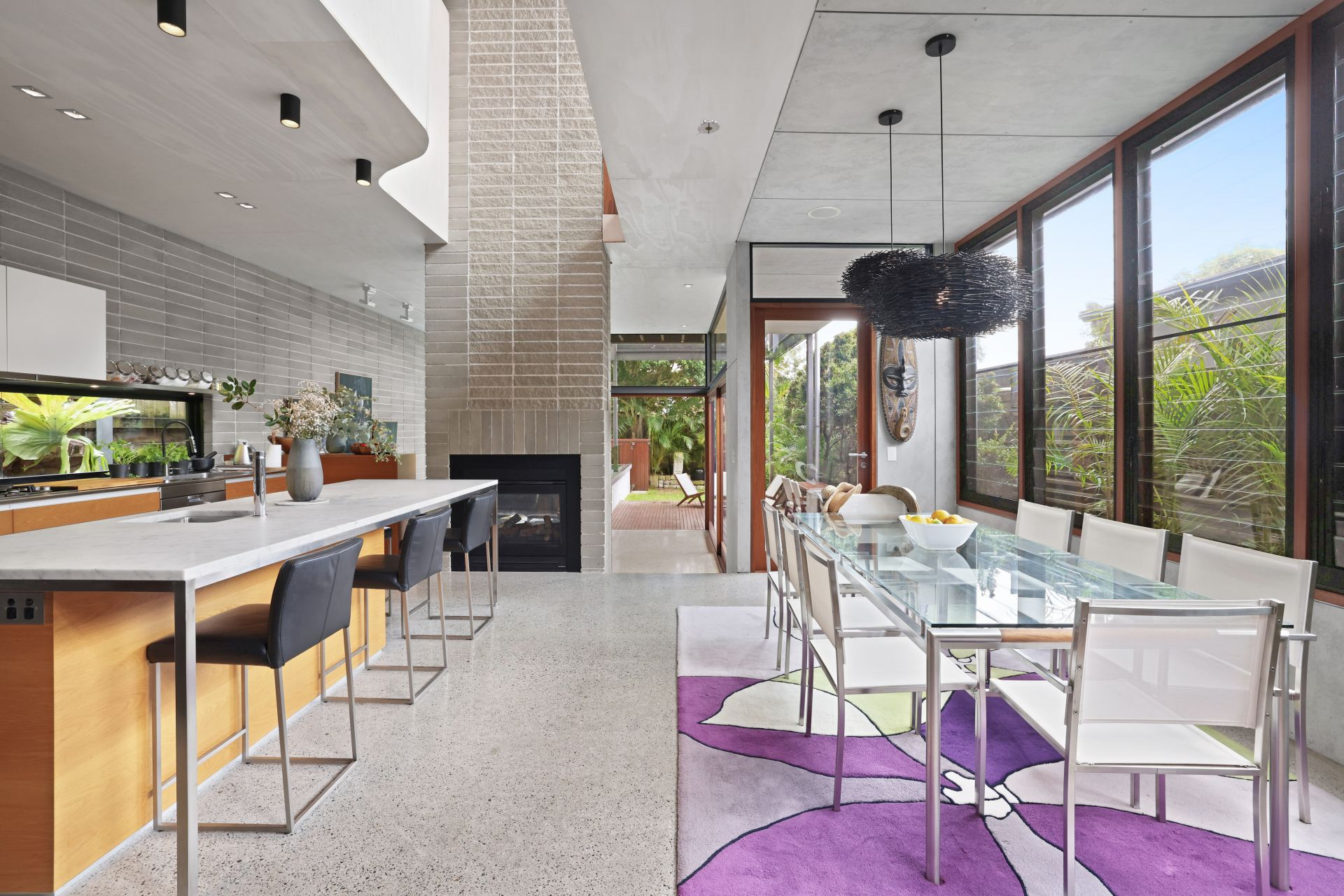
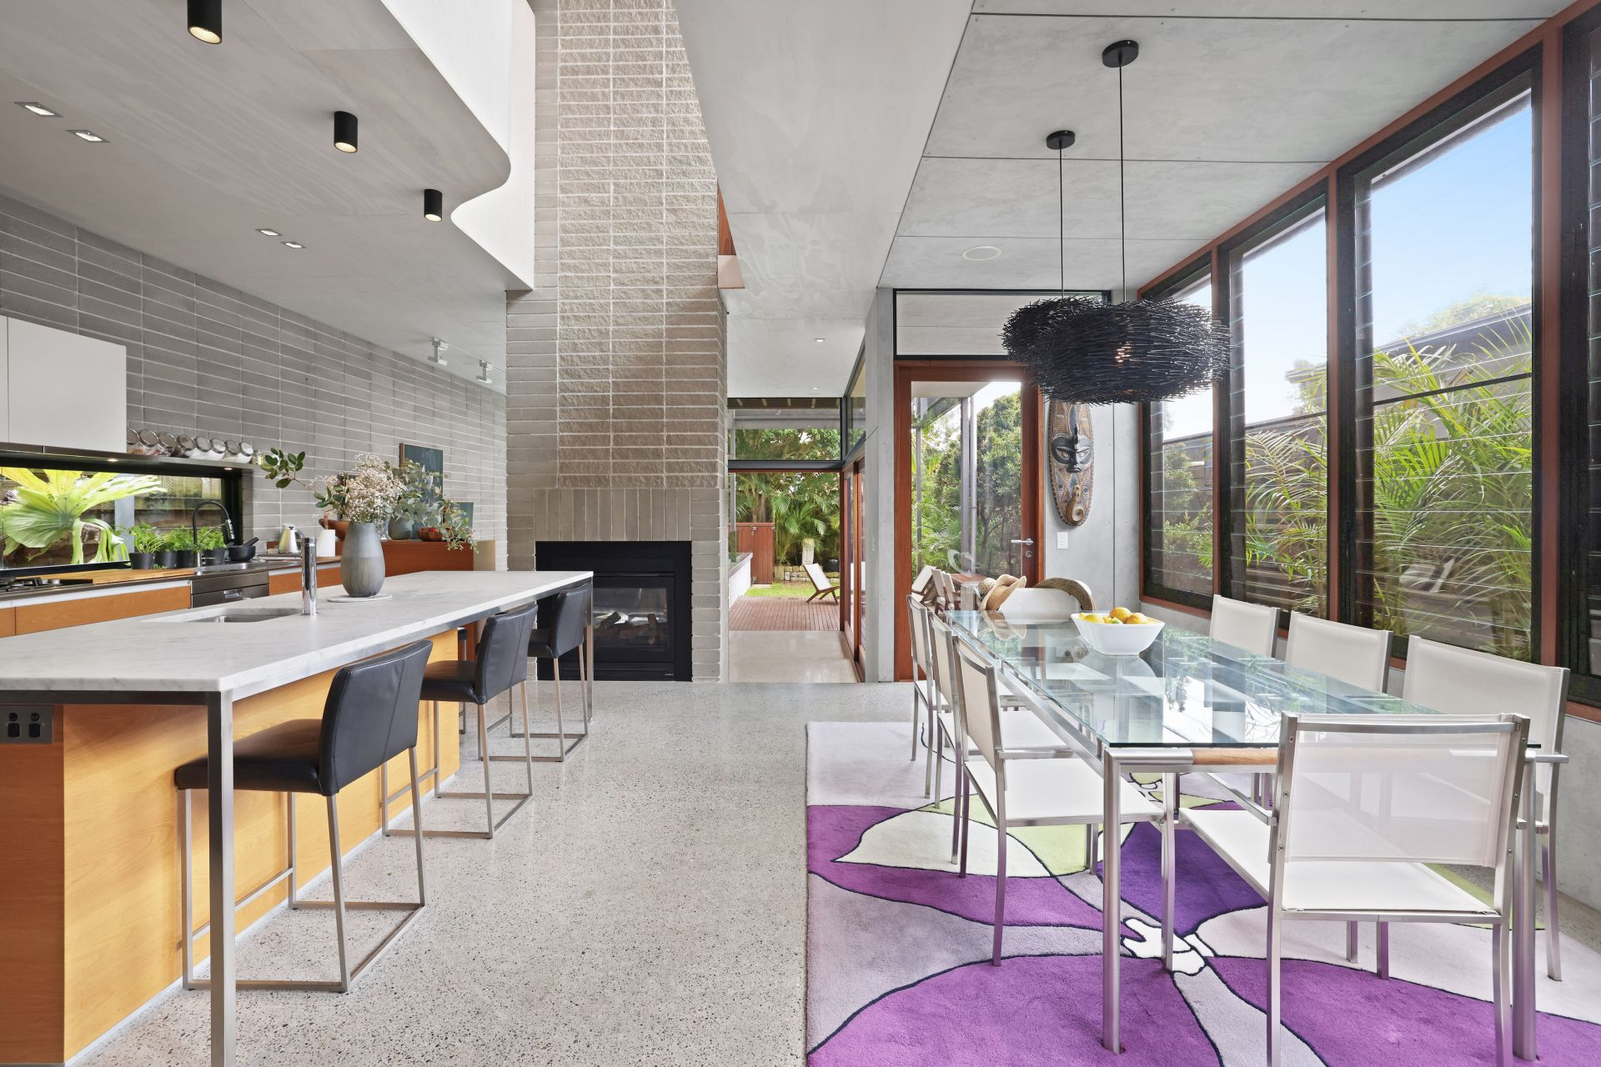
- smoke detector [696,118,720,136]
